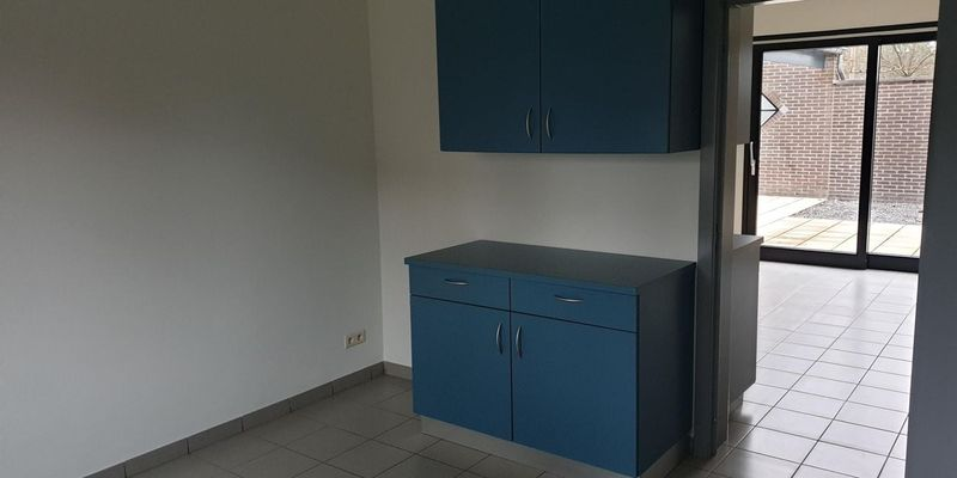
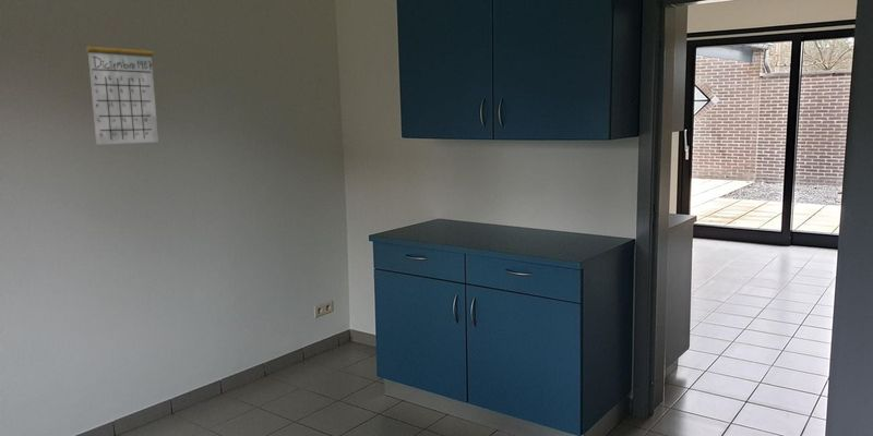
+ calendar [85,25,159,146]
